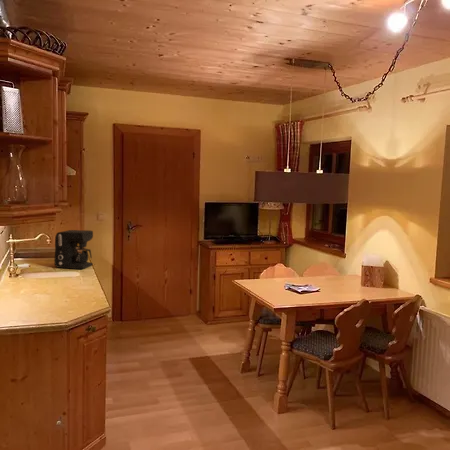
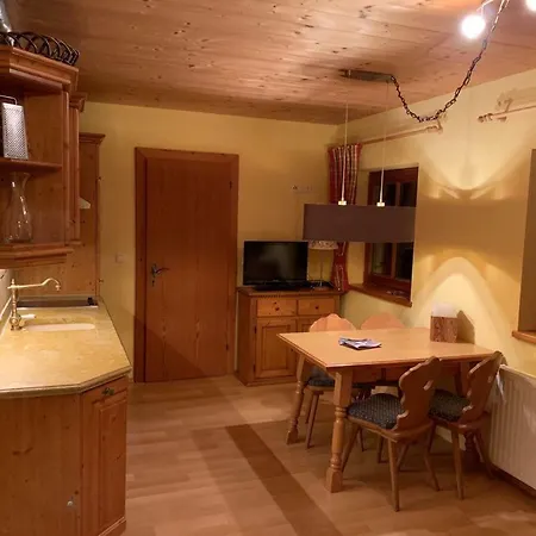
- coffee maker [53,229,94,270]
